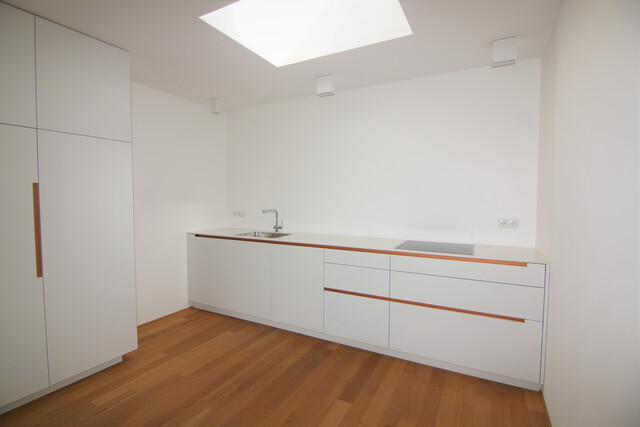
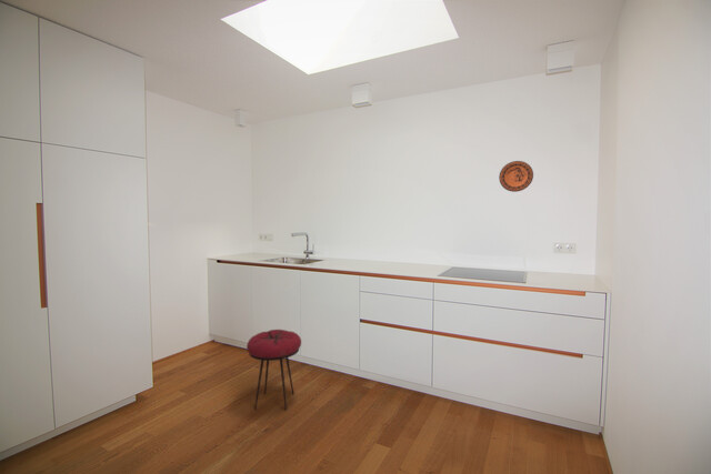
+ decorative plate [498,160,534,193]
+ stool [246,329,302,411]
